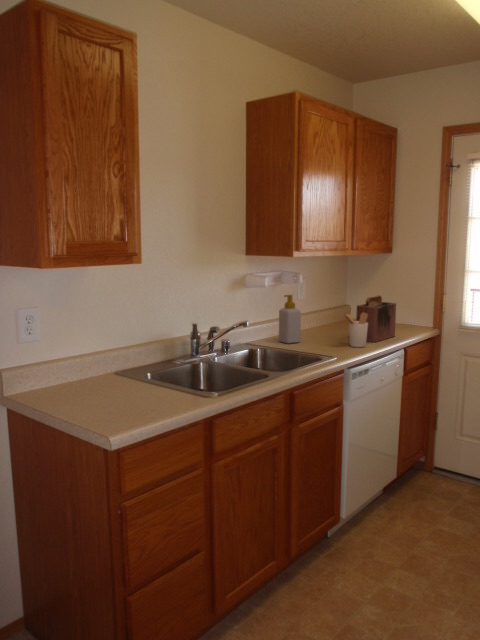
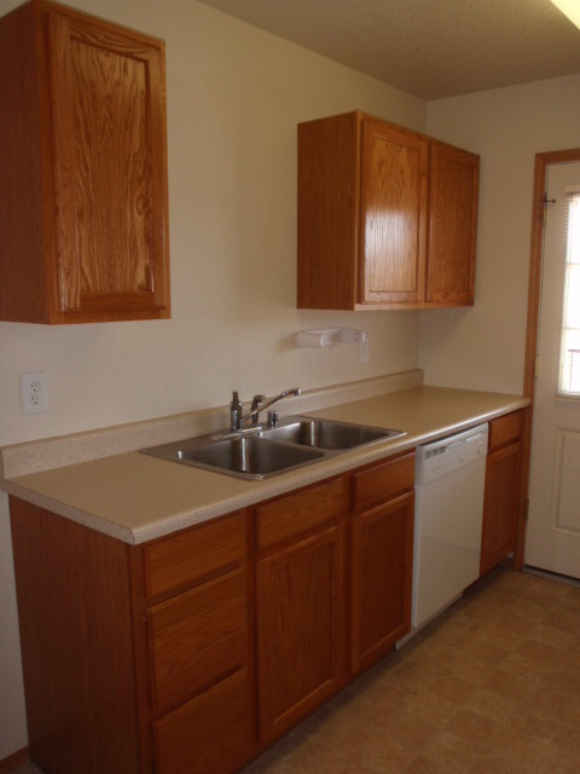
- soap bottle [278,294,302,345]
- utensil holder [341,313,368,348]
- toaster [355,294,397,343]
